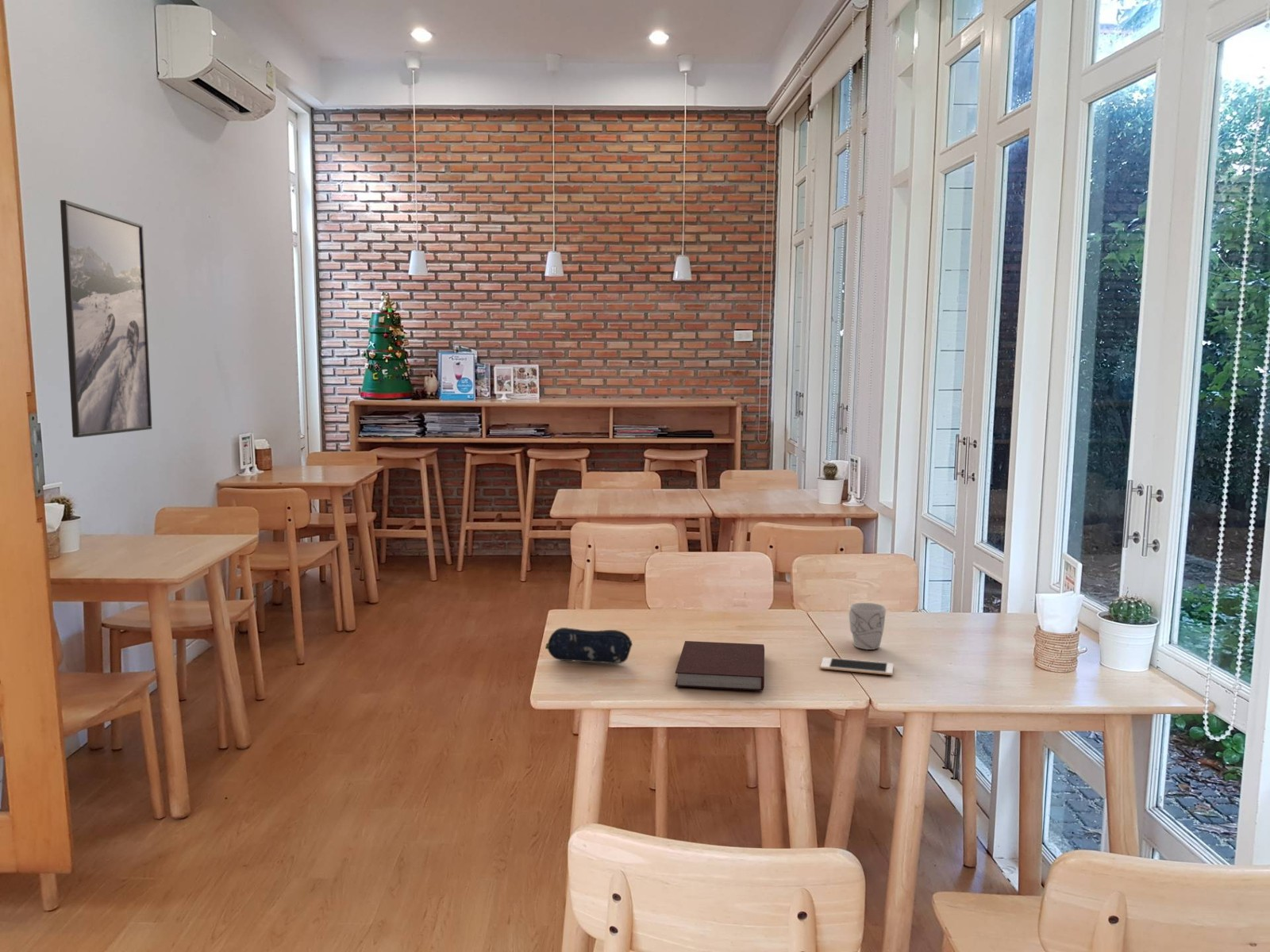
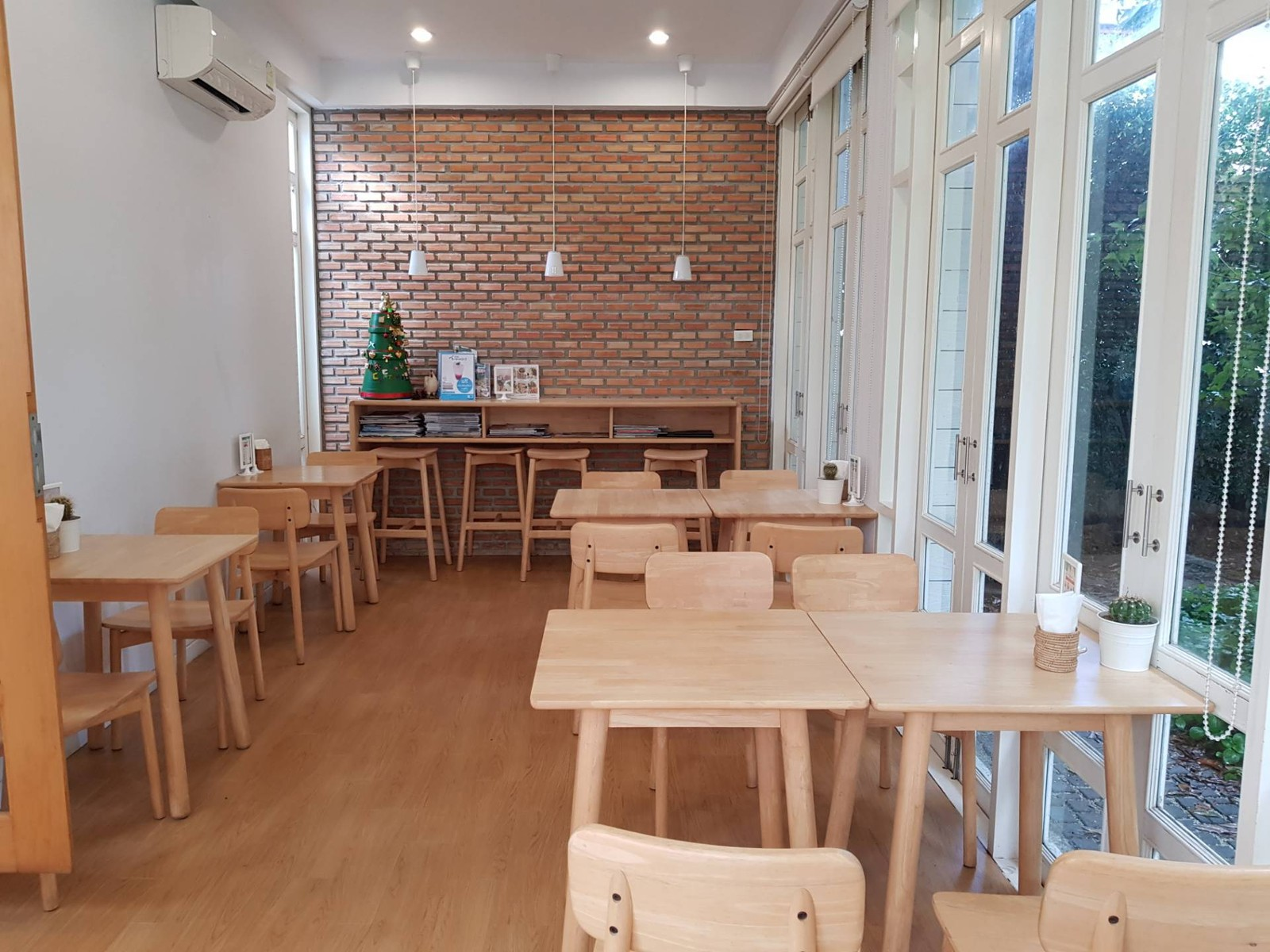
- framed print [60,199,152,438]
- cell phone [819,657,895,676]
- mug [849,602,887,651]
- notebook [674,640,765,692]
- pencil case [545,627,633,664]
